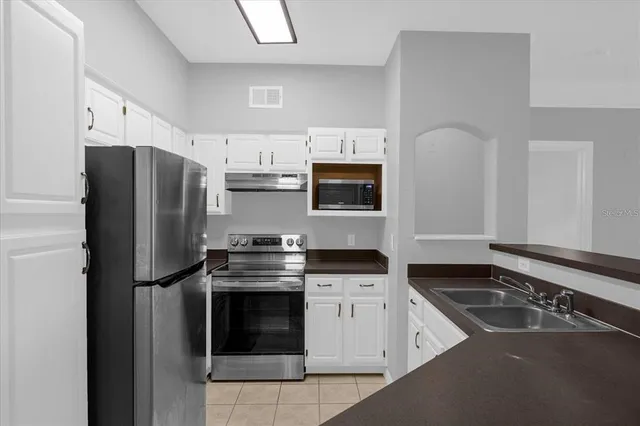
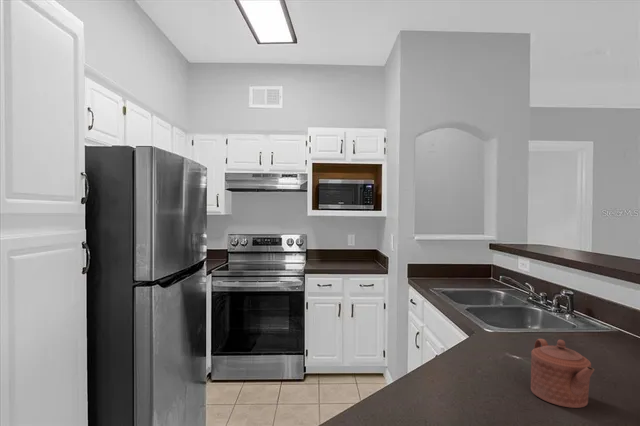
+ teapot [530,338,595,409]
